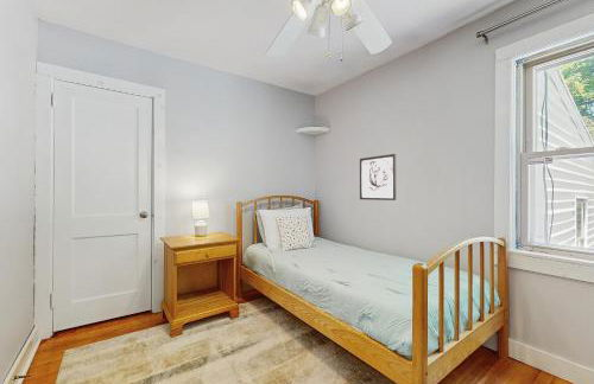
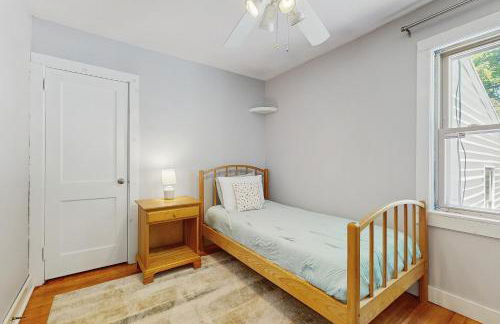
- wall art [359,153,397,201]
